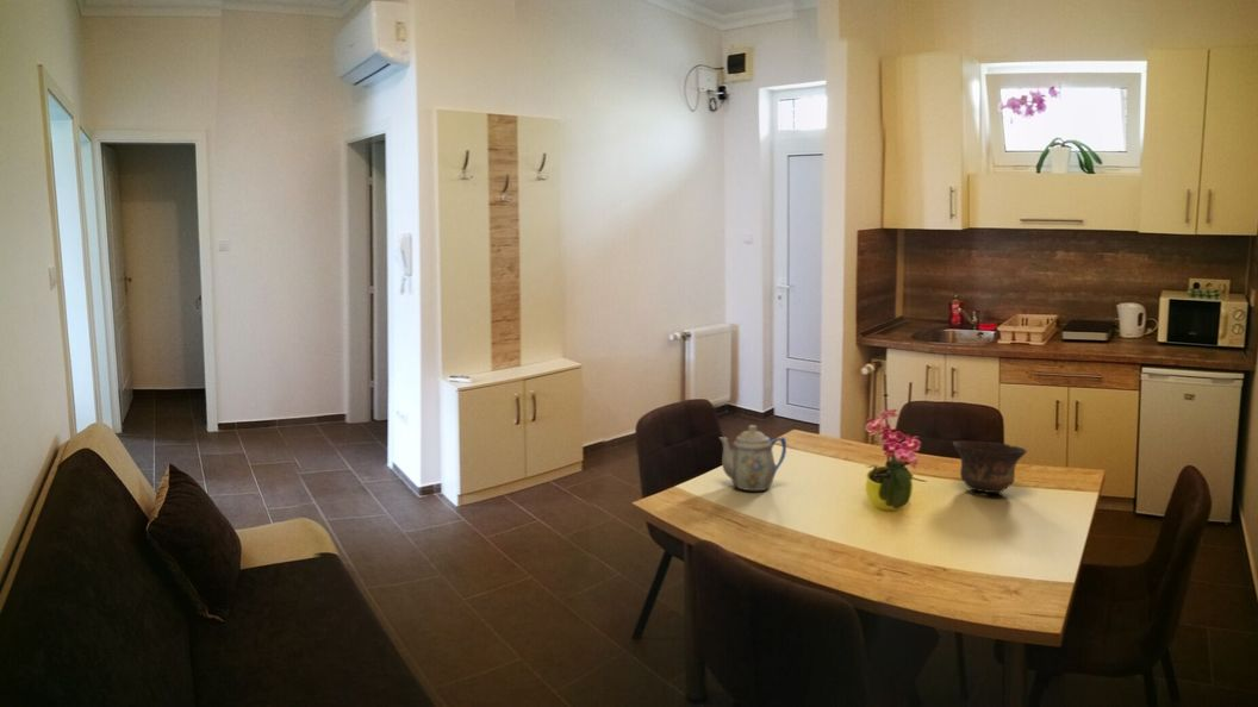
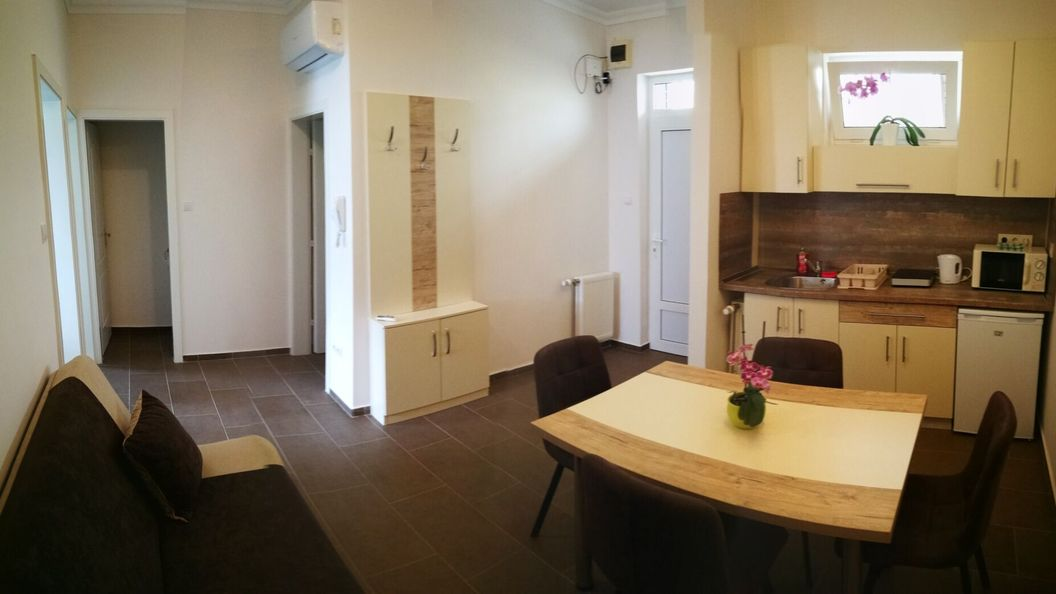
- teapot [718,424,787,492]
- bowl [952,440,1028,494]
